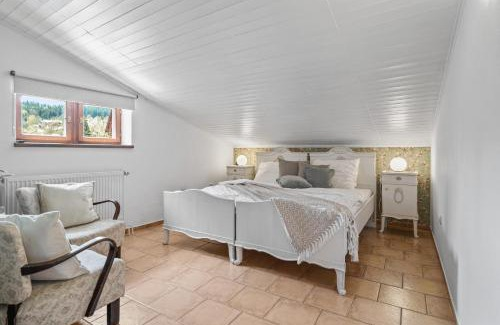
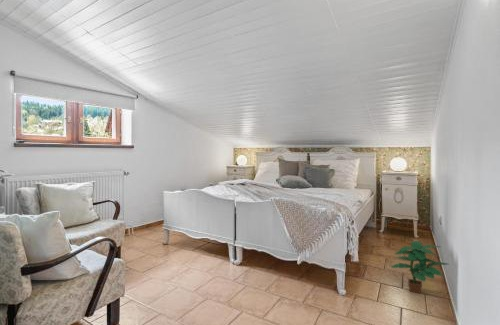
+ potted plant [390,240,449,294]
